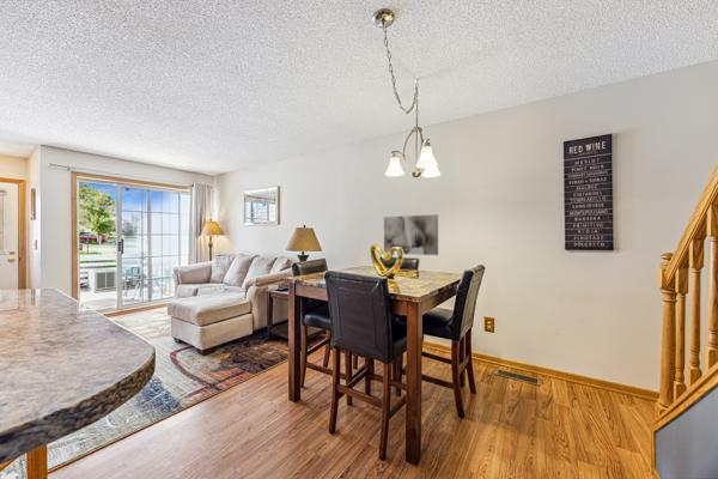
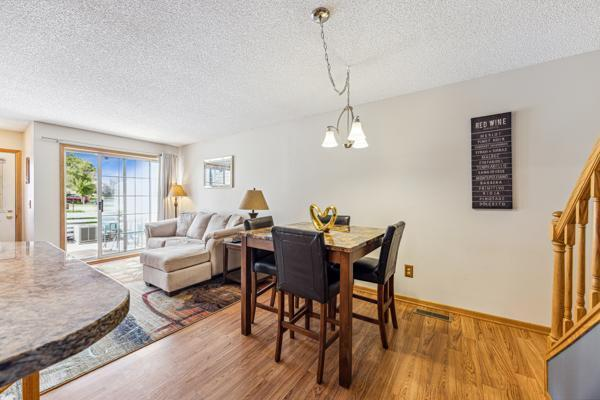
- wall art [383,213,439,256]
